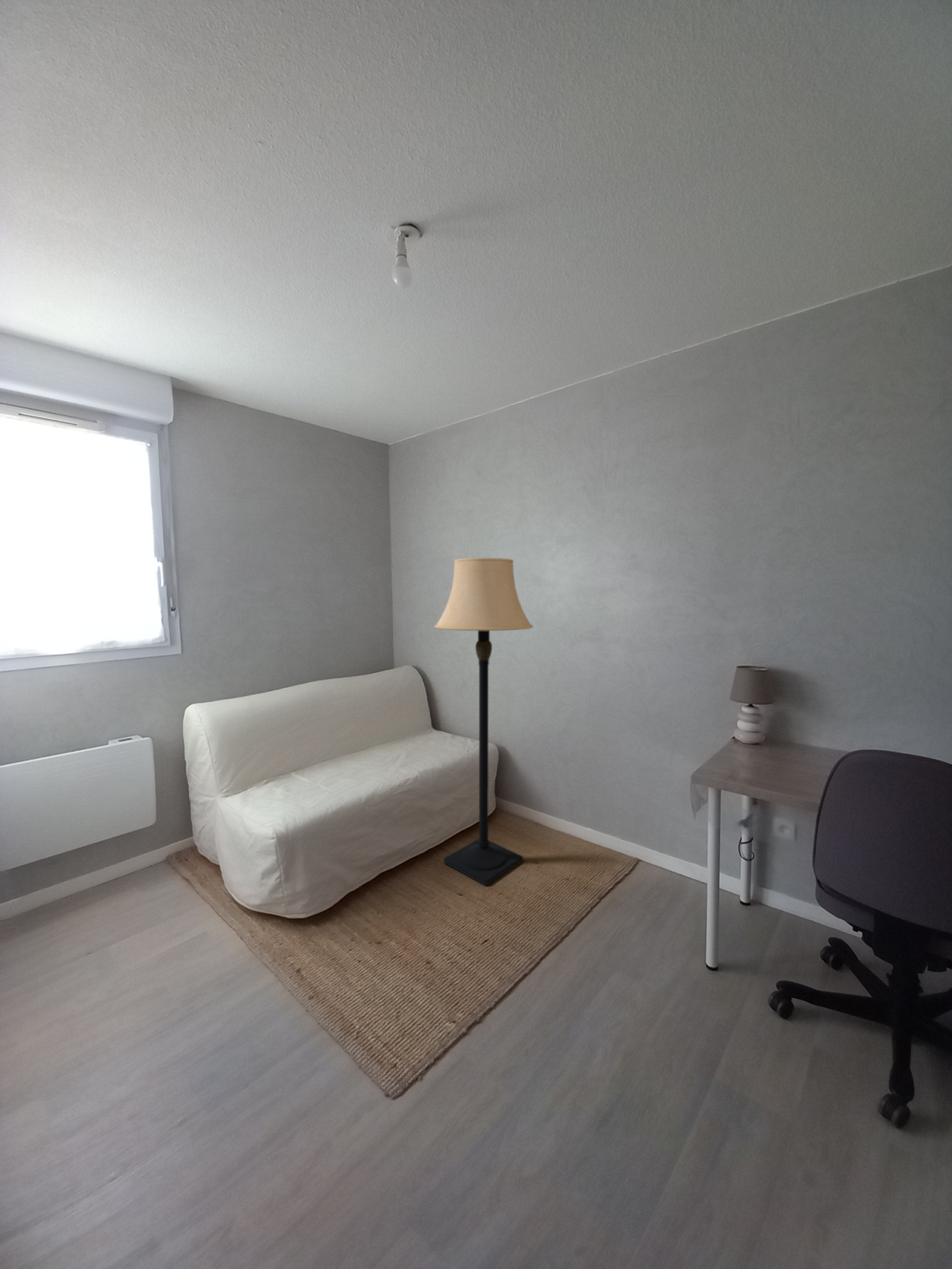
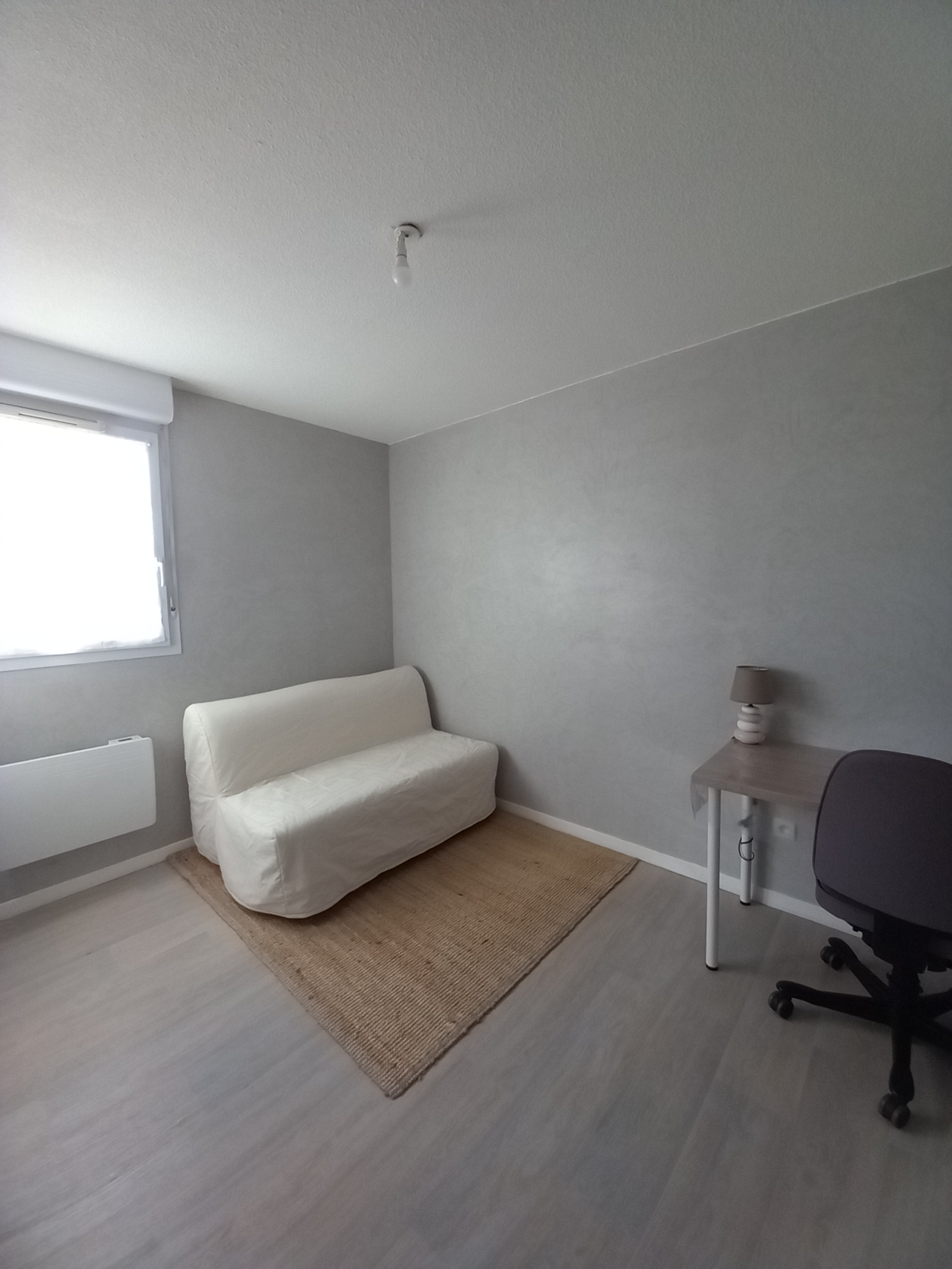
- lamp [434,557,534,886]
